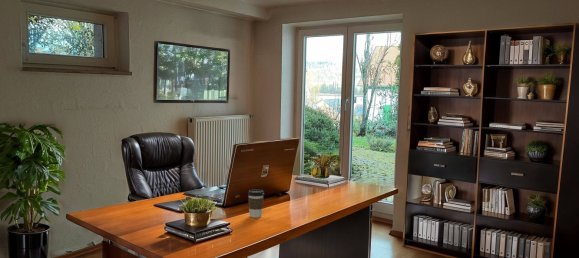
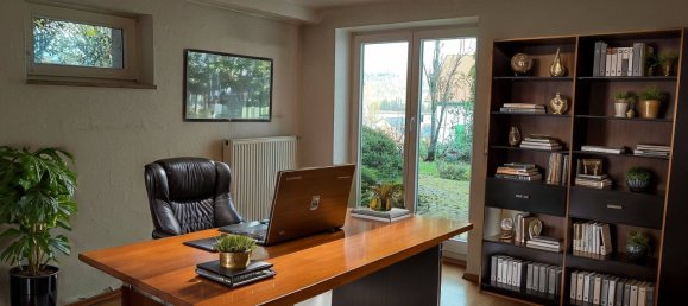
- coffee cup [247,189,265,219]
